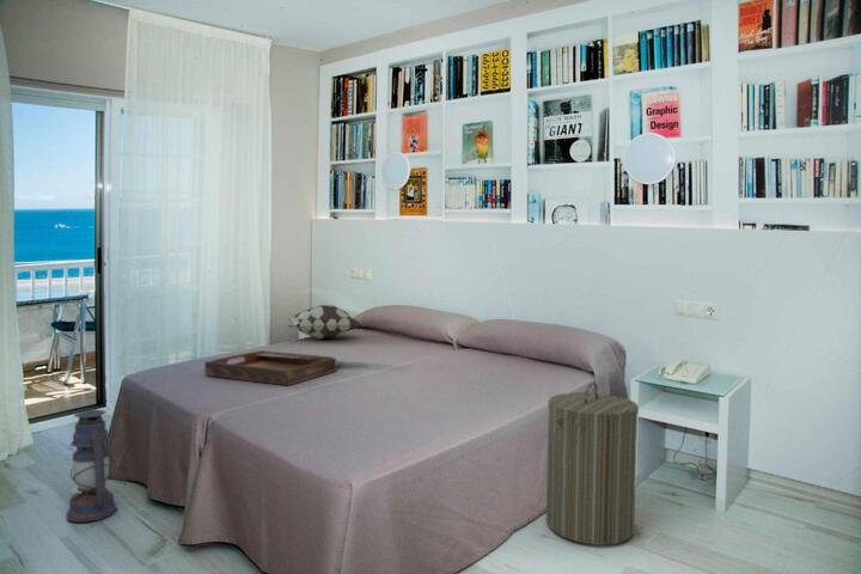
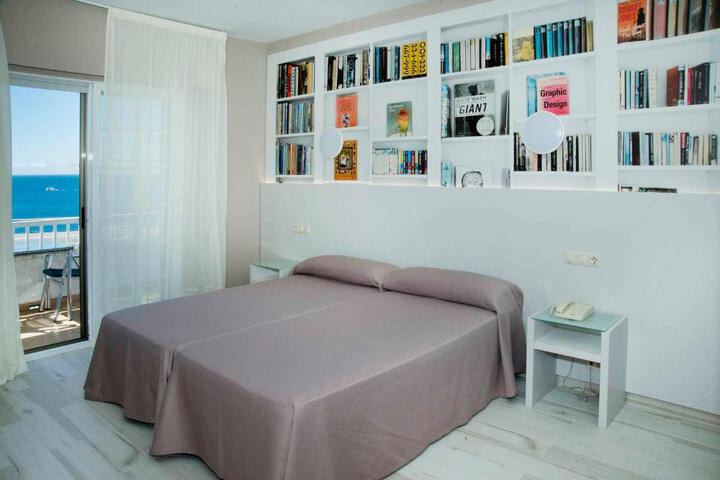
- lantern [65,408,128,523]
- serving tray [203,349,337,387]
- laundry hamper [545,381,640,546]
- decorative pillow [287,304,362,340]
